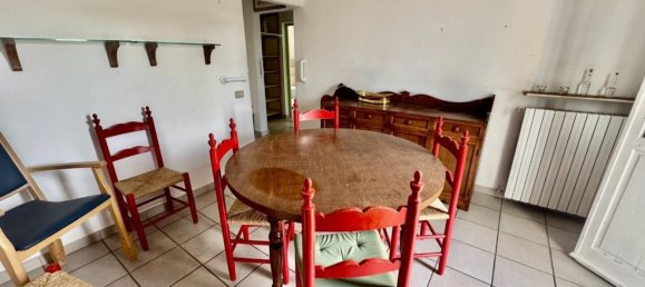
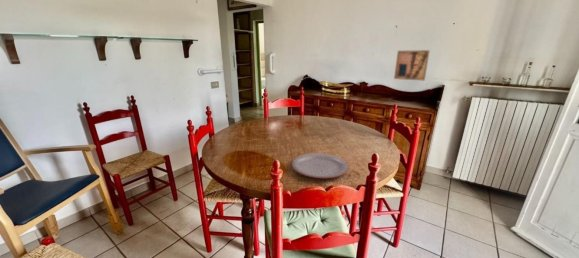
+ plate [290,152,350,179]
+ wall art [393,49,431,81]
